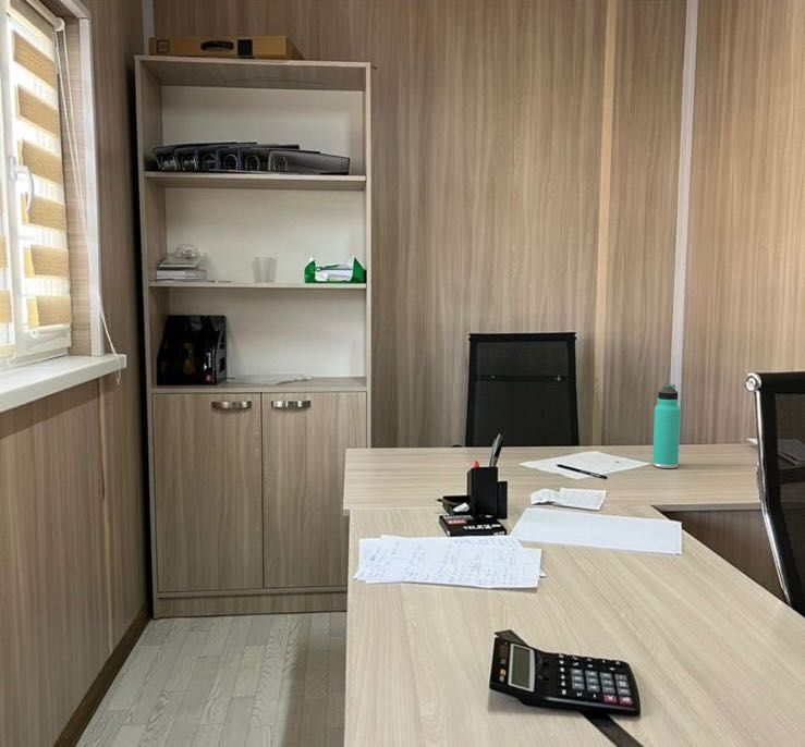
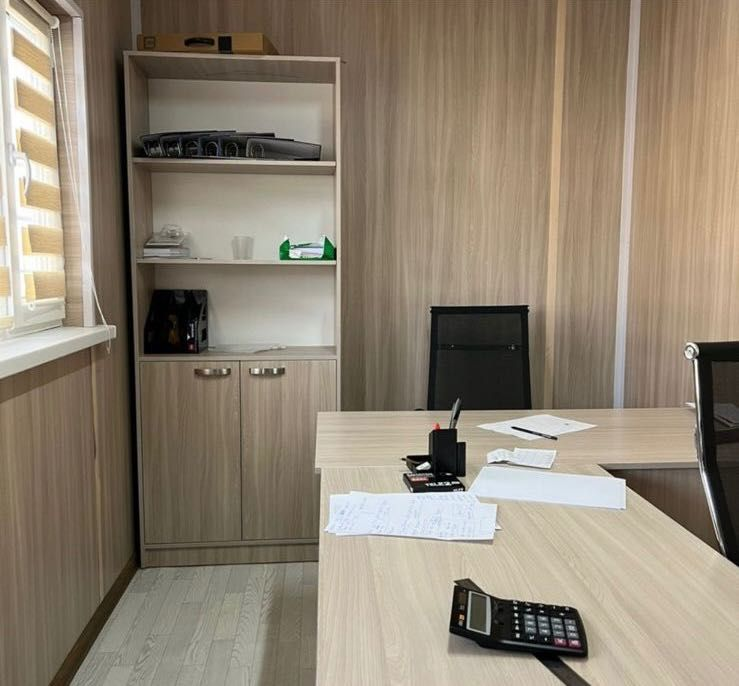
- thermos bottle [651,383,681,469]
